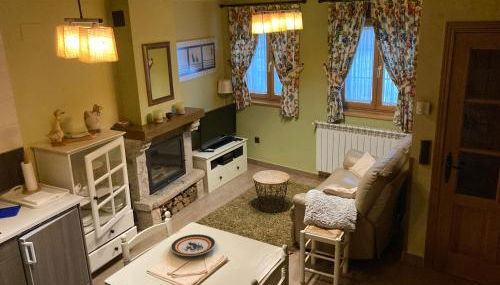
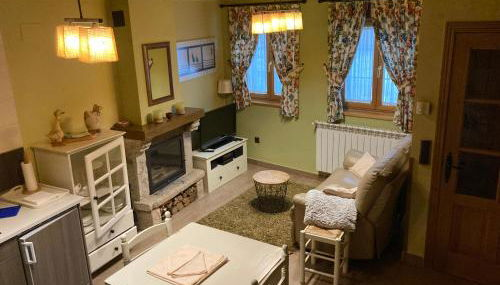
- plate [170,233,217,257]
